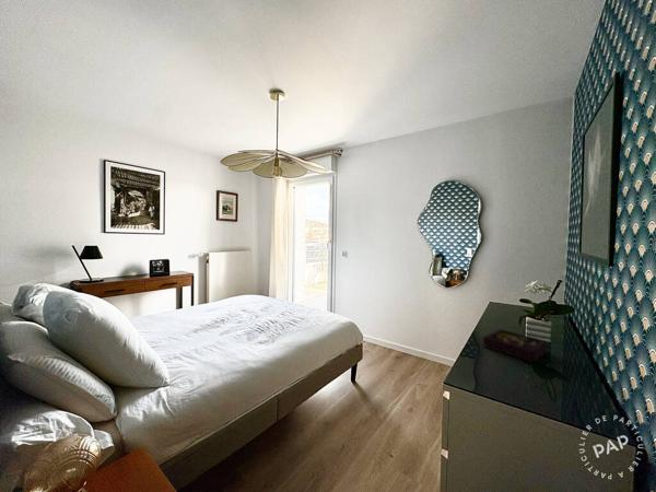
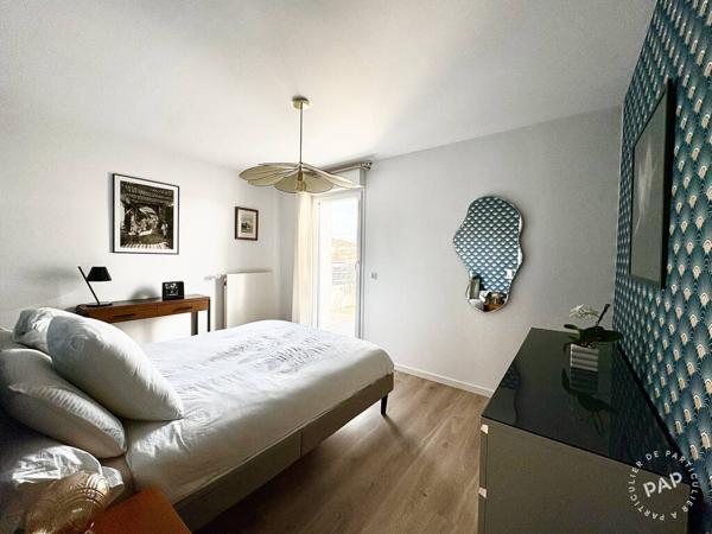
- jewelry box [482,328,549,364]
